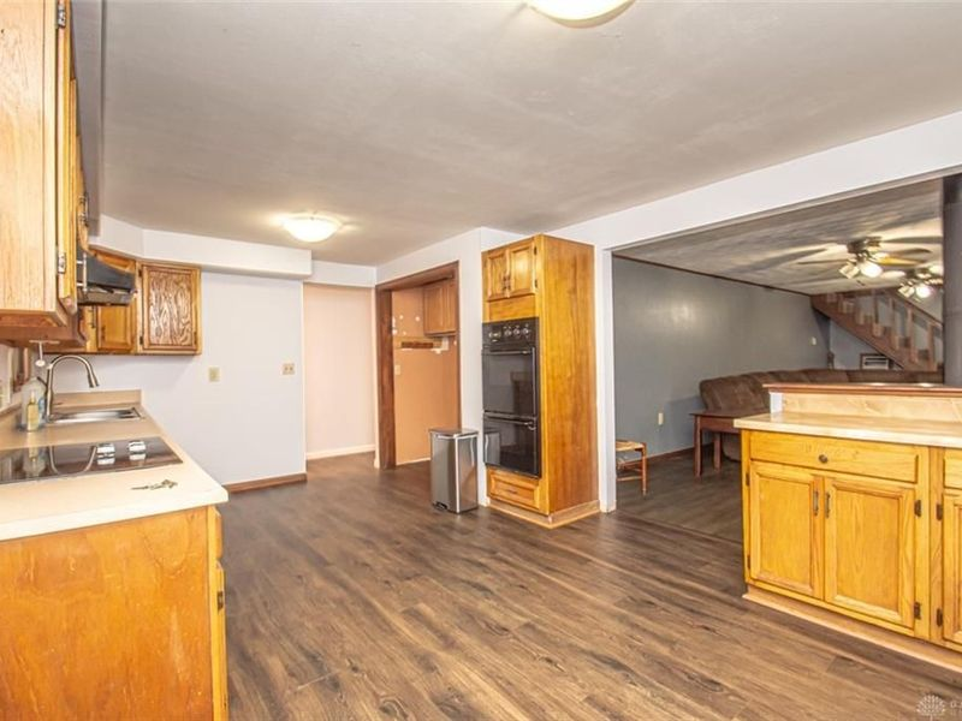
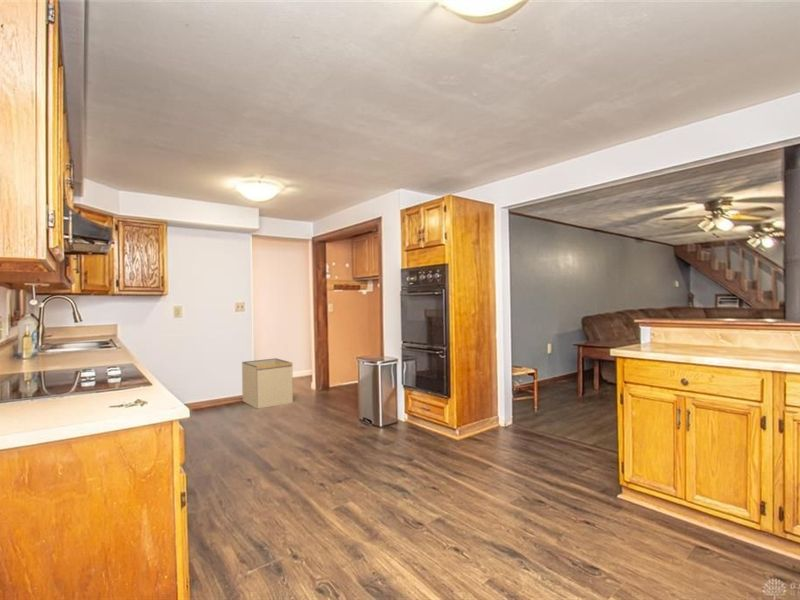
+ storage bin [241,357,294,410]
